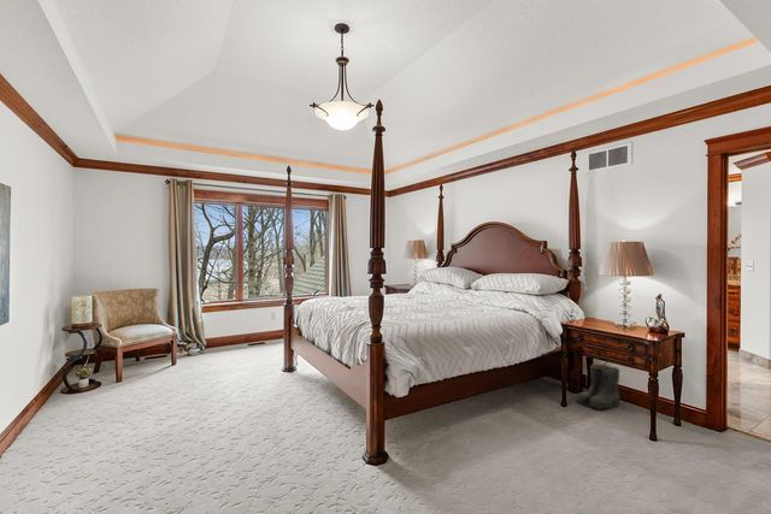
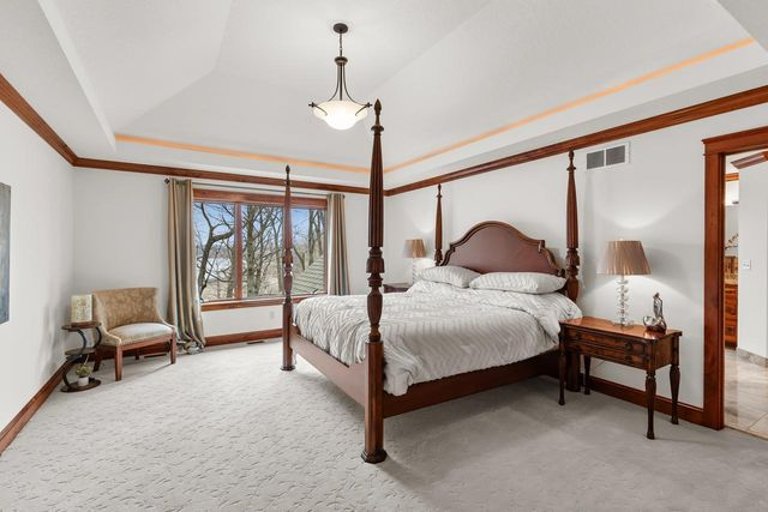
- boots [576,364,622,410]
